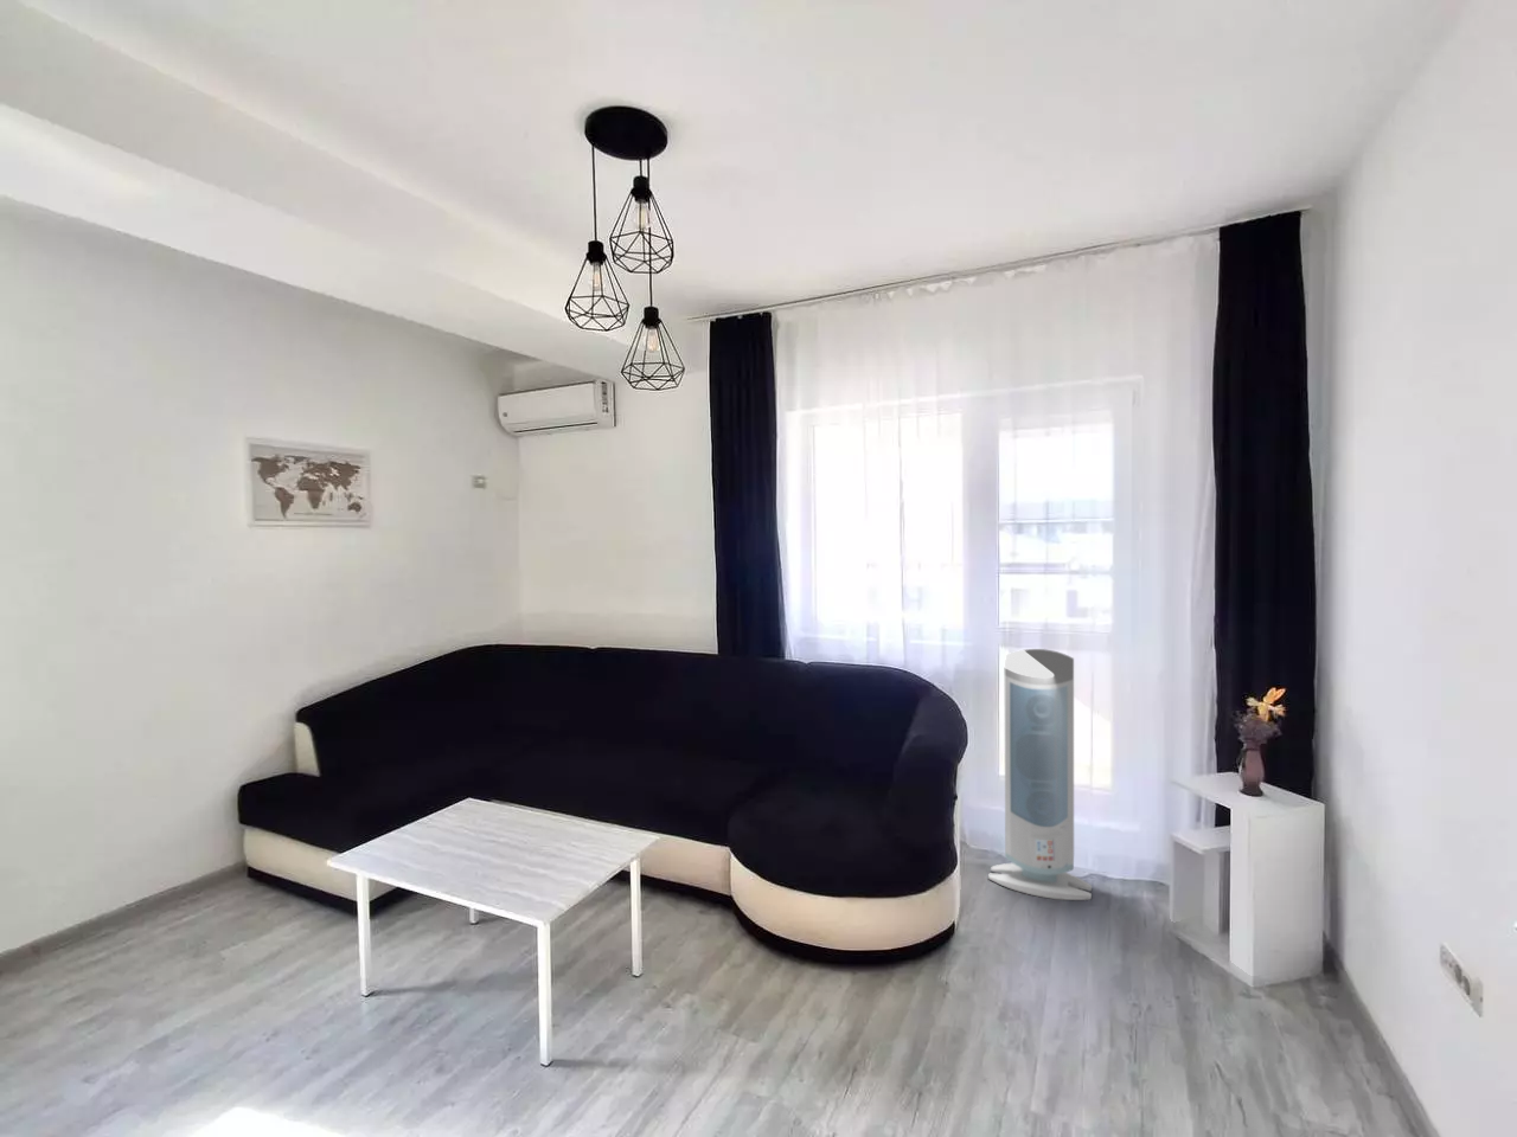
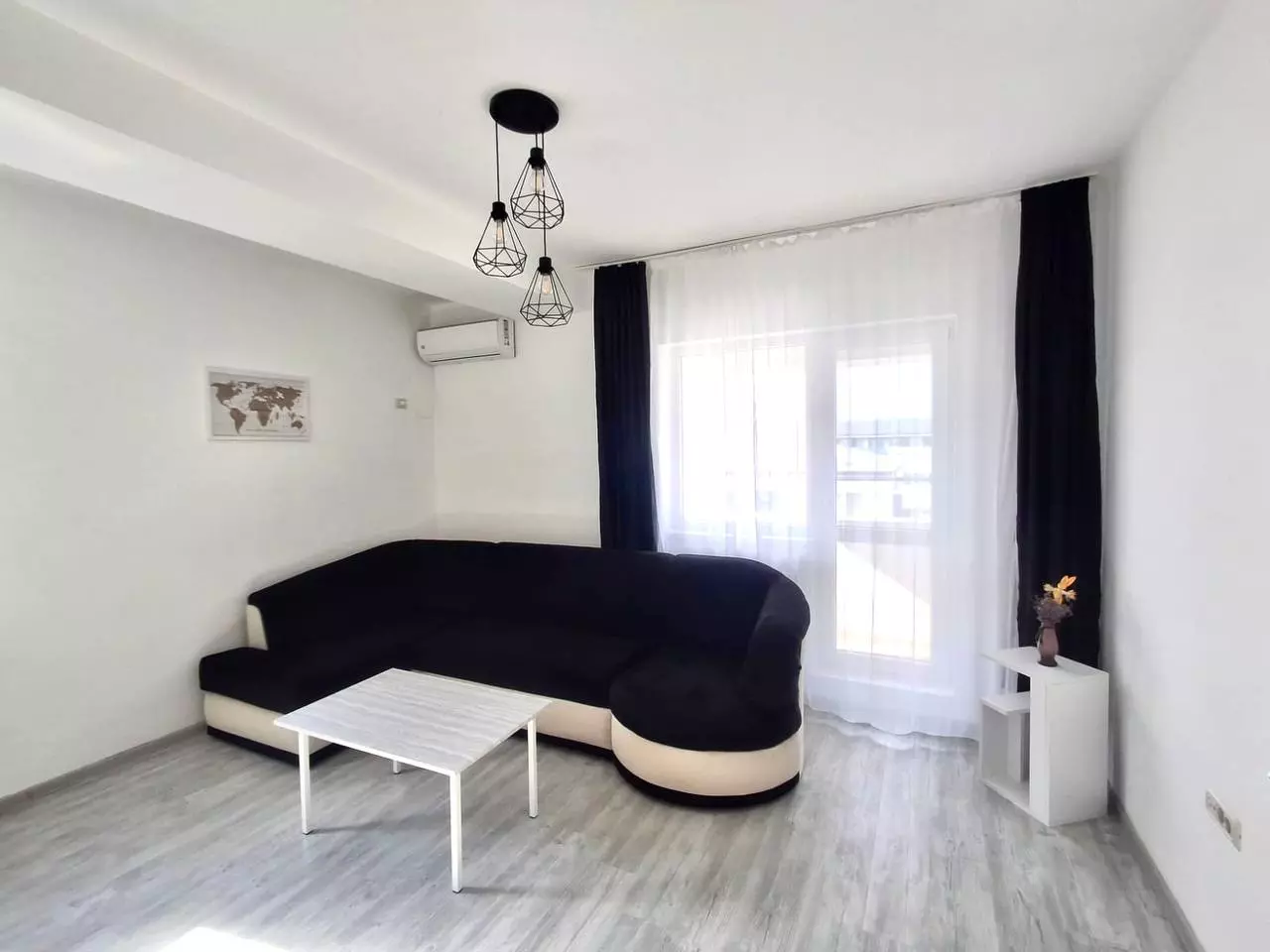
- air purifier [987,647,1093,902]
